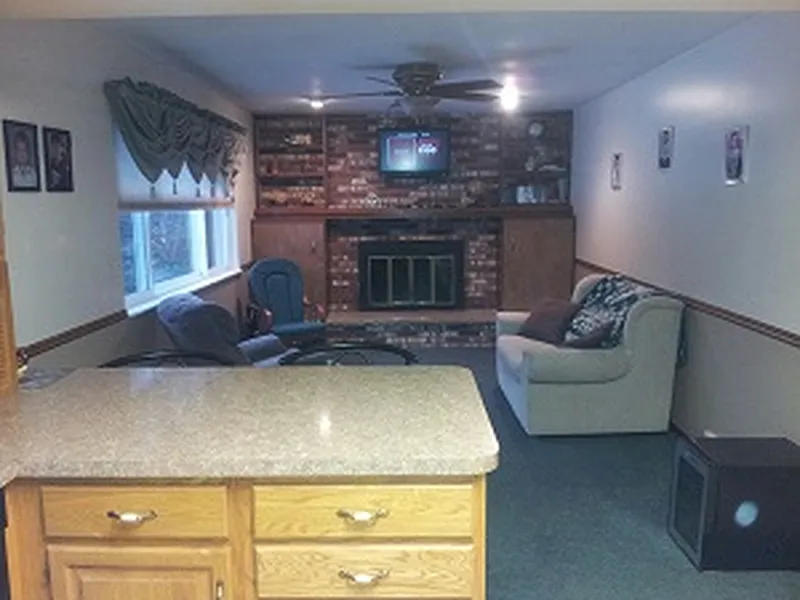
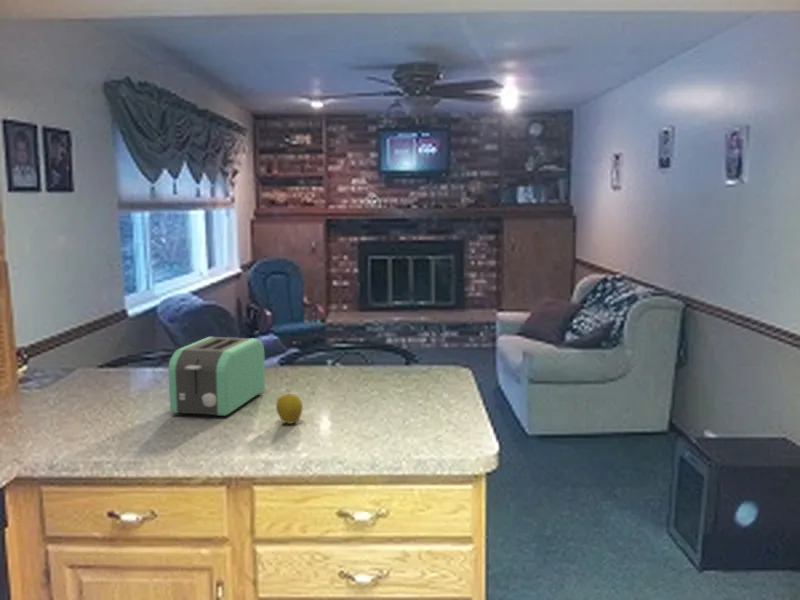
+ apple [275,389,304,425]
+ toaster [167,336,266,417]
